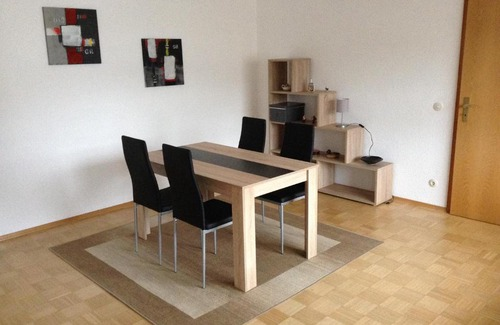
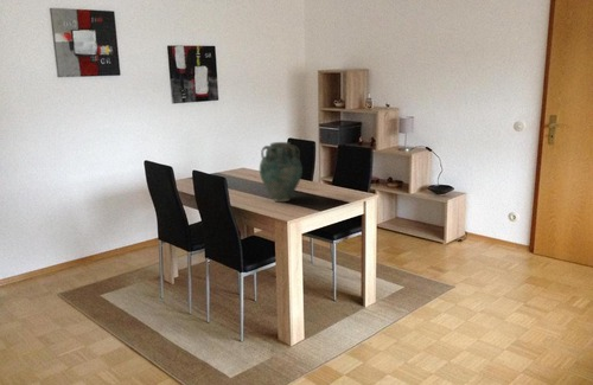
+ vase [259,141,304,203]
